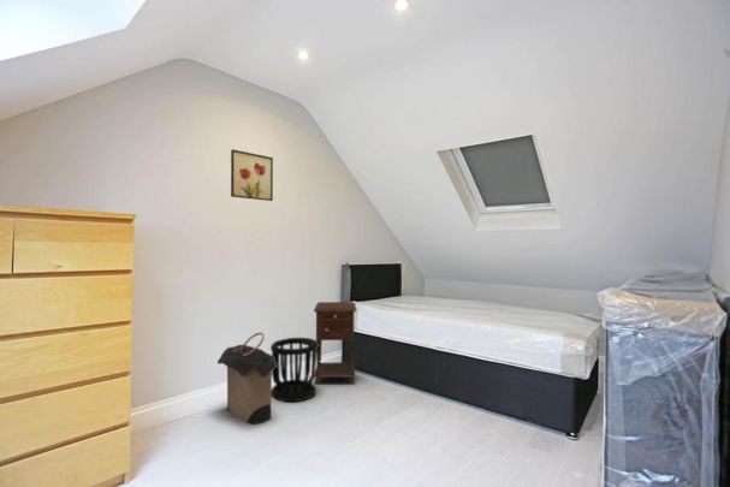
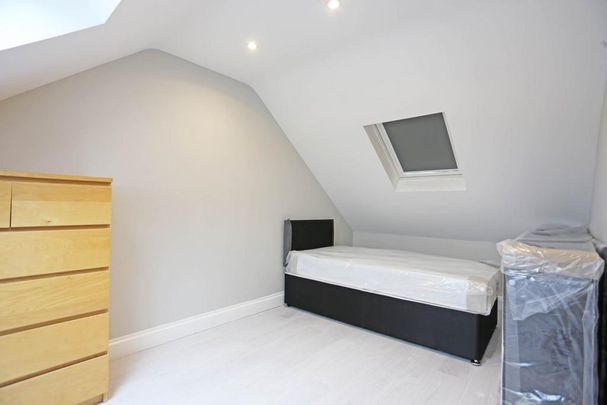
- nightstand [313,301,357,385]
- laundry hamper [216,331,278,426]
- wall art [230,148,274,202]
- wastebasket [269,337,319,403]
